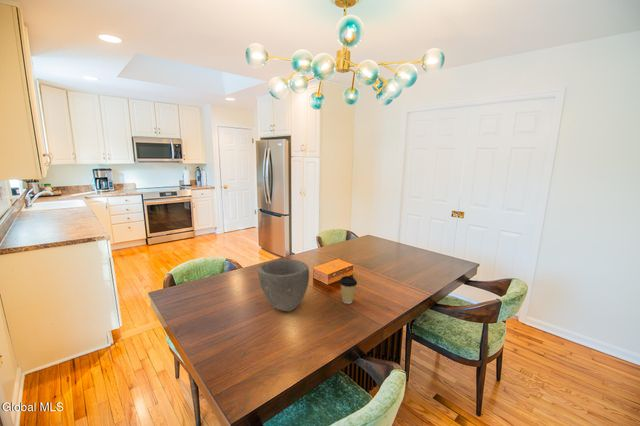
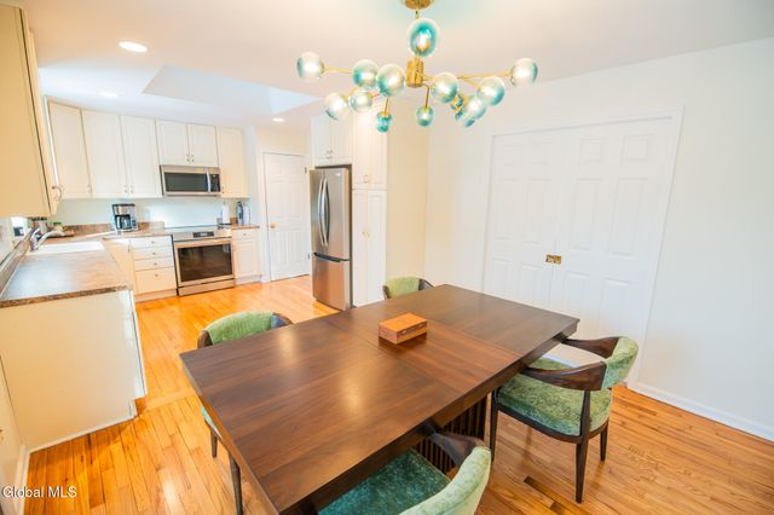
- bowl [257,258,310,312]
- coffee cup [338,275,358,305]
